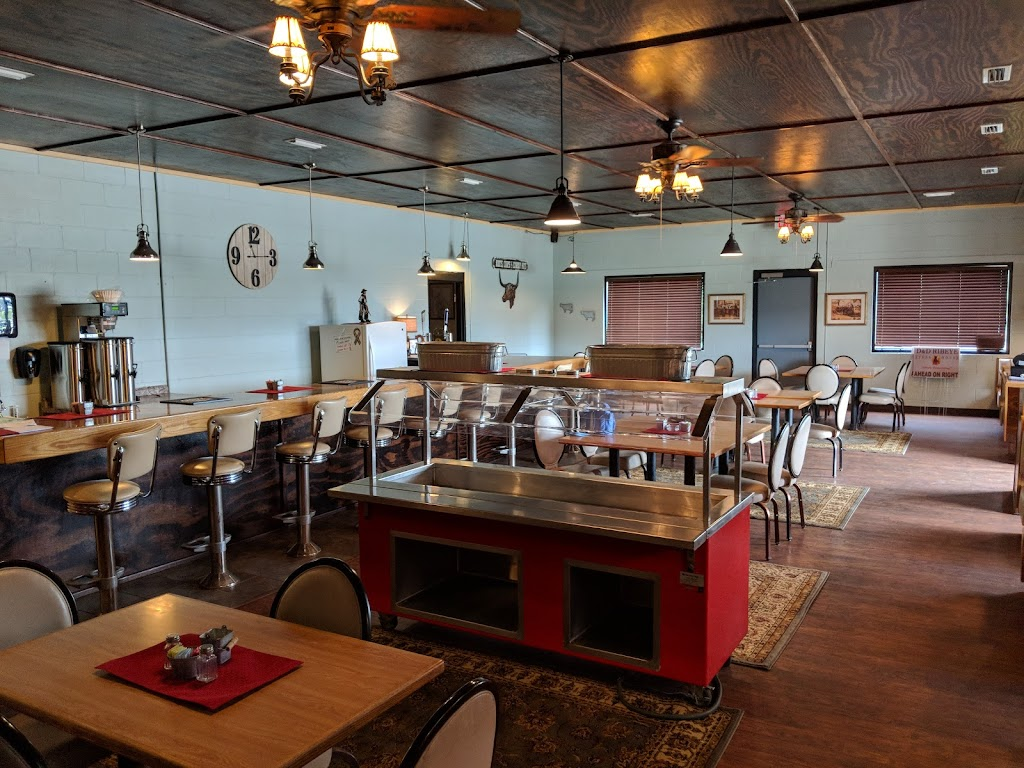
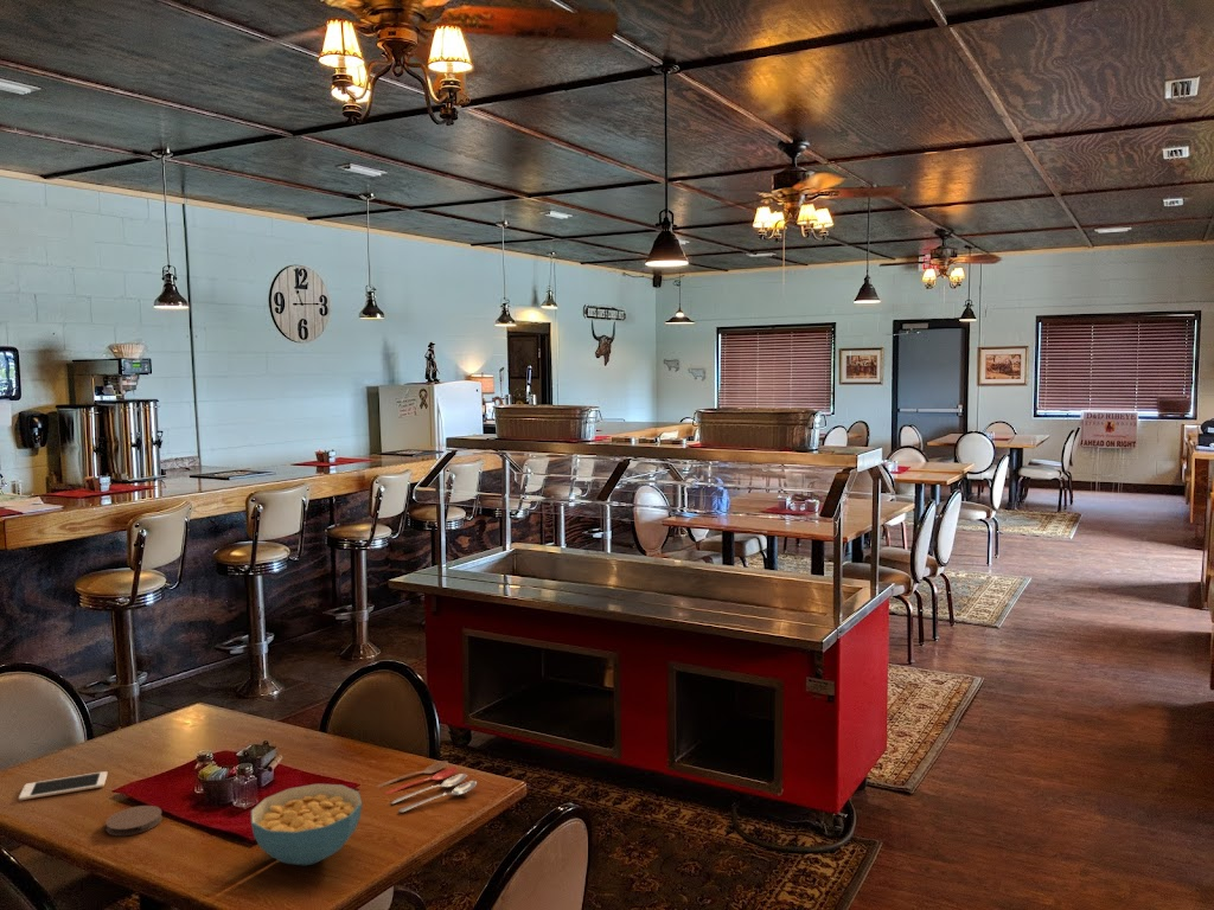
+ cell phone [18,770,109,801]
+ cereal bowl [250,782,363,866]
+ coaster [104,805,164,837]
+ cooking utensil [375,760,478,814]
